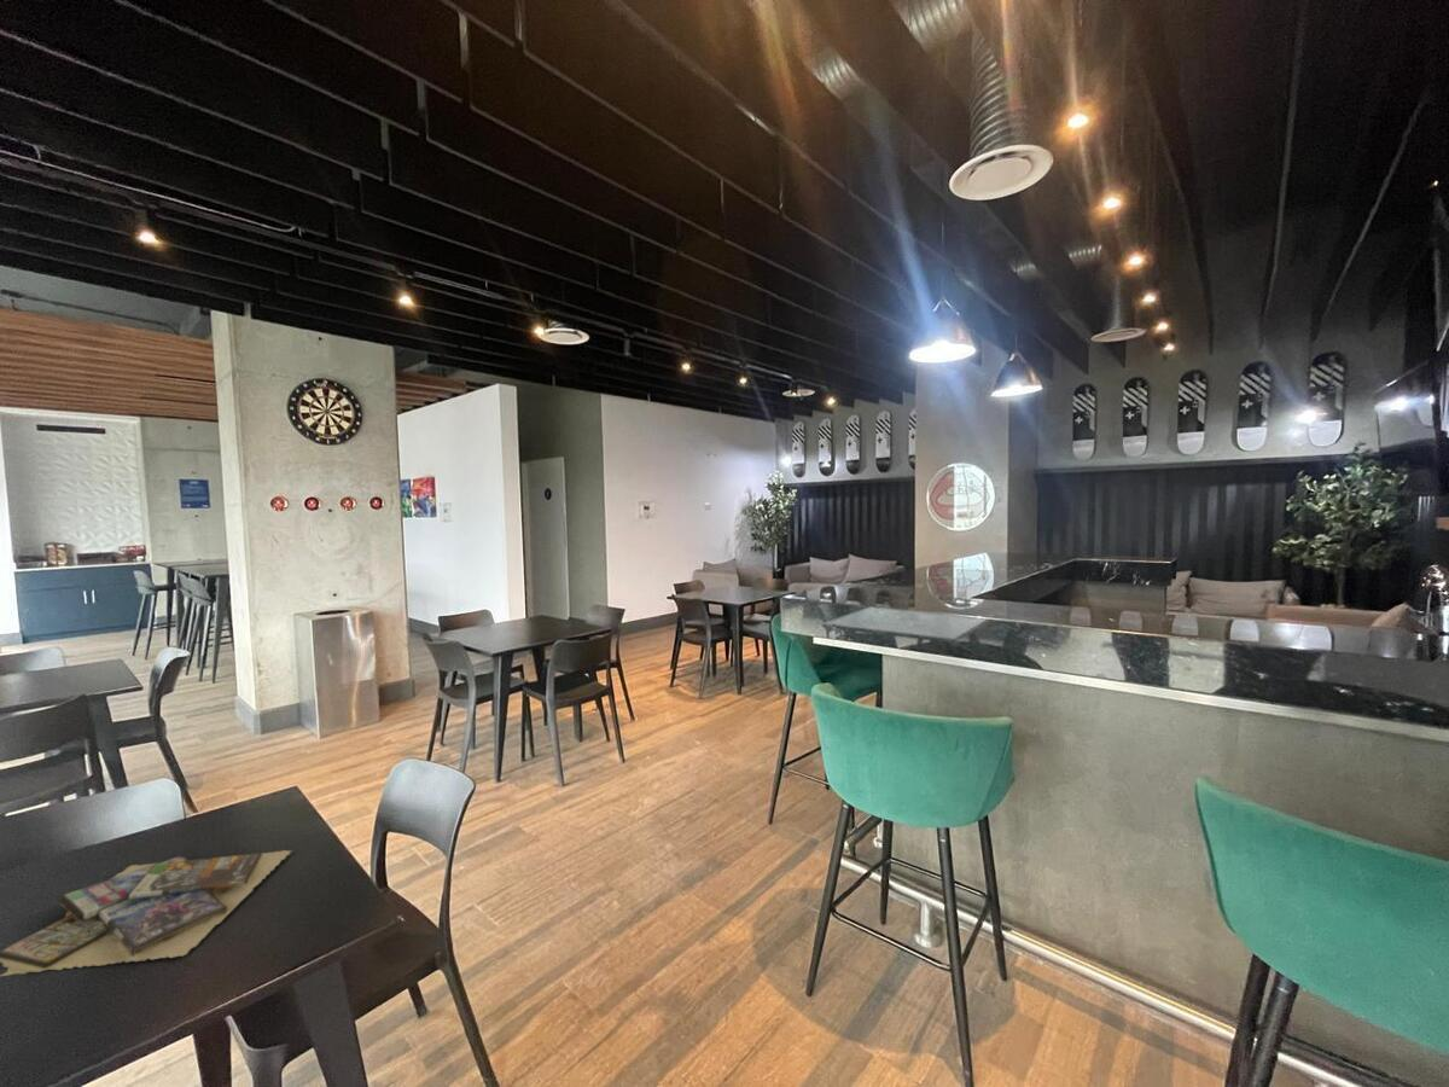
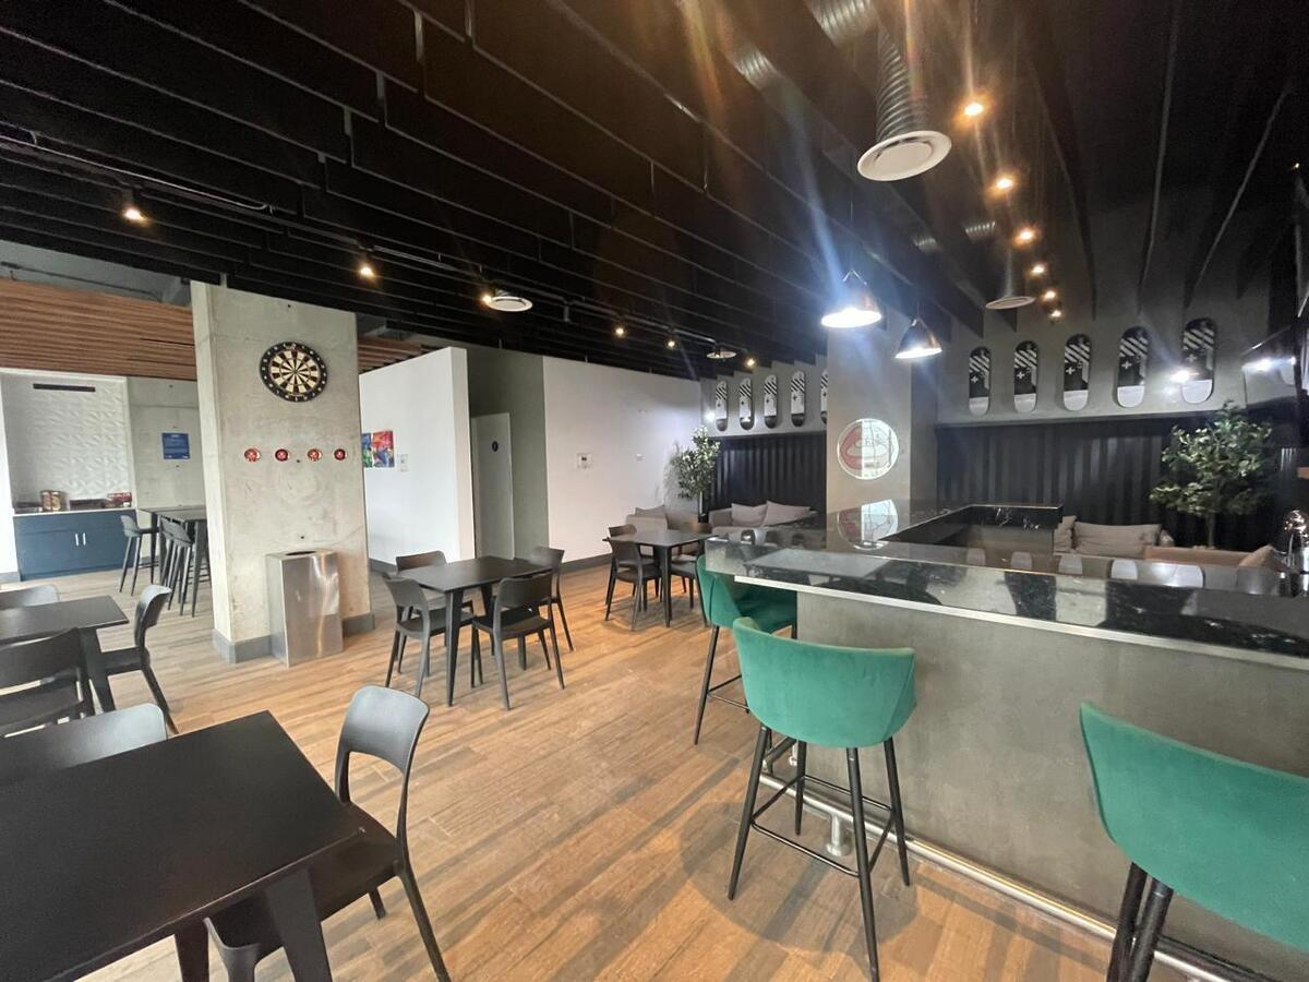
- video game cases [0,849,295,977]
